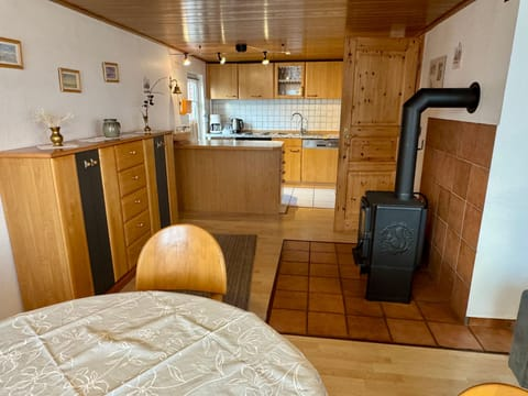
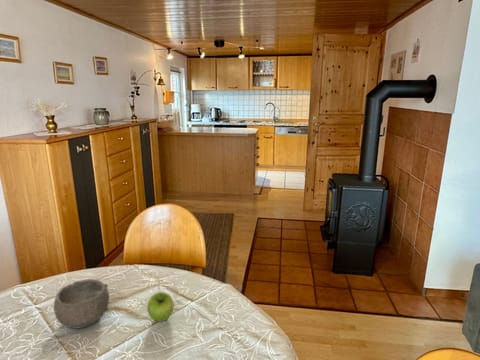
+ fruit [146,291,175,322]
+ bowl [53,278,110,330]
